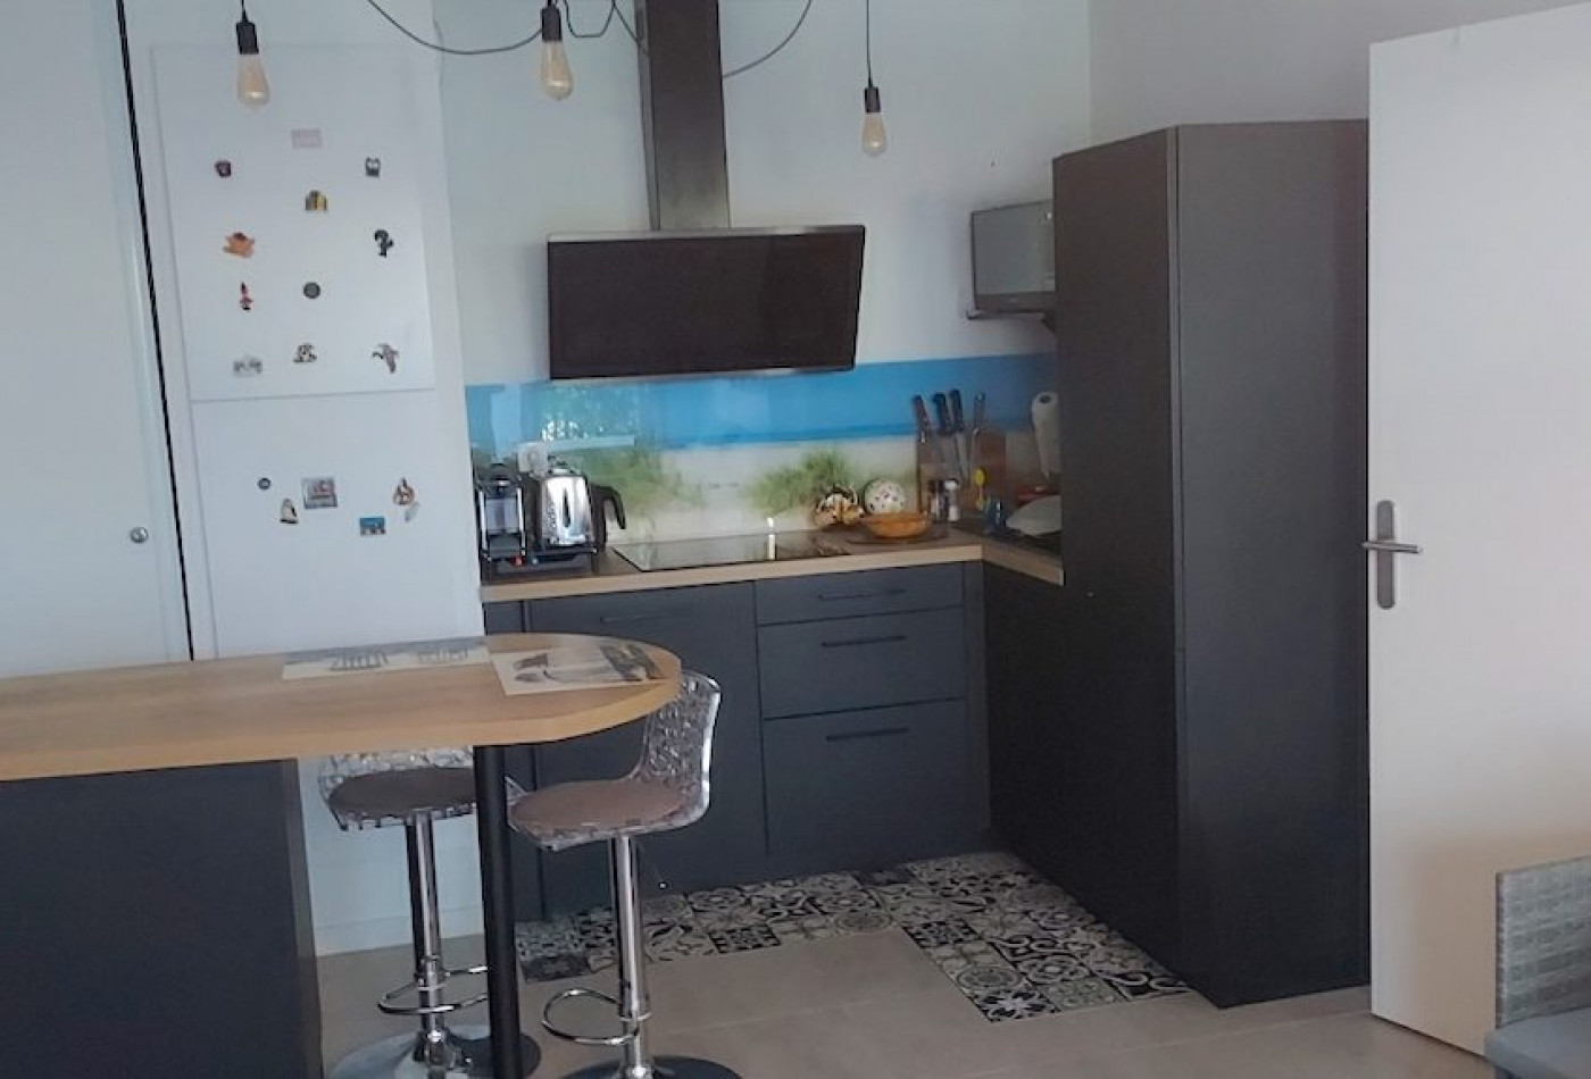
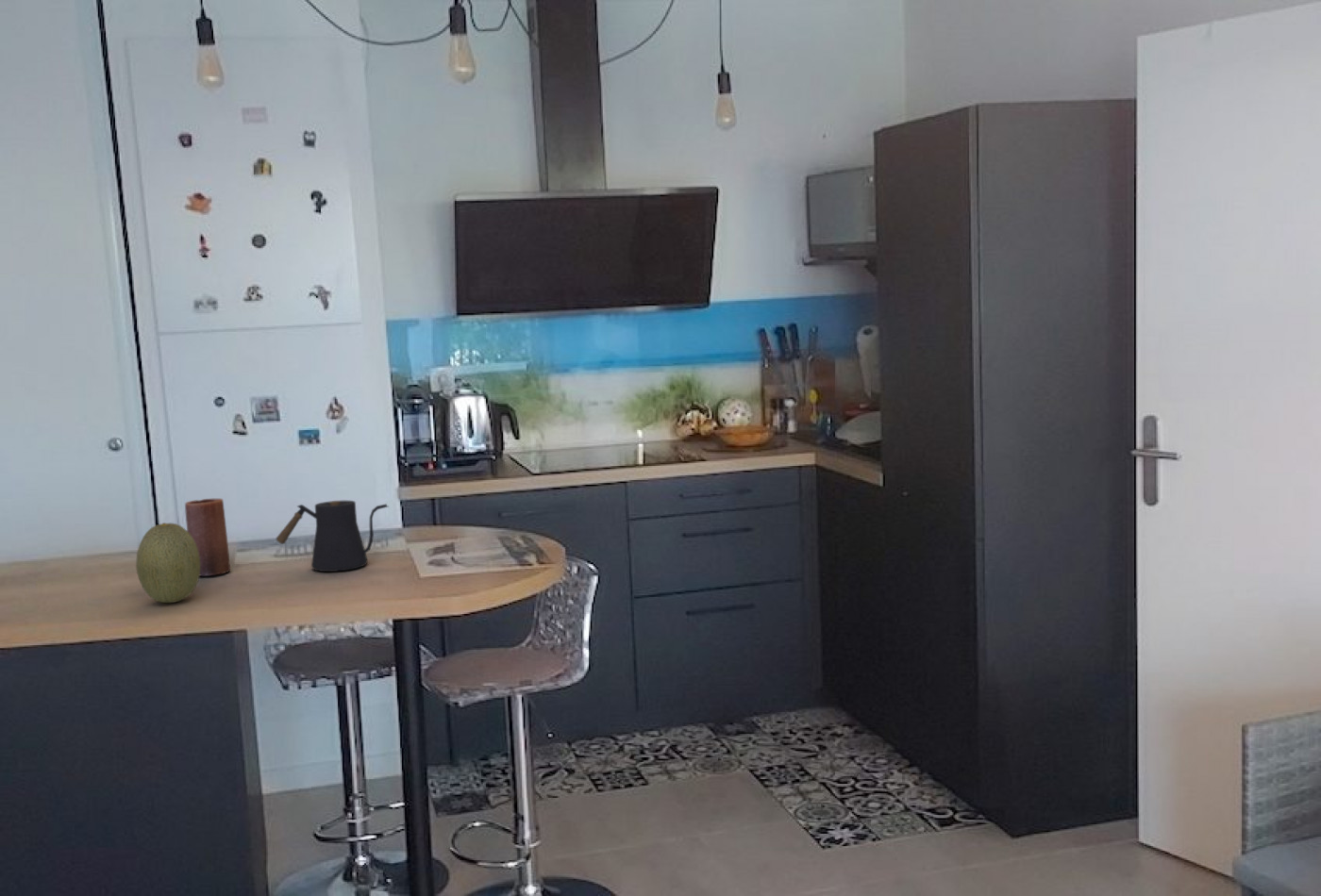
+ fruit [135,522,200,604]
+ kettle [276,500,389,572]
+ candle [184,498,231,576]
